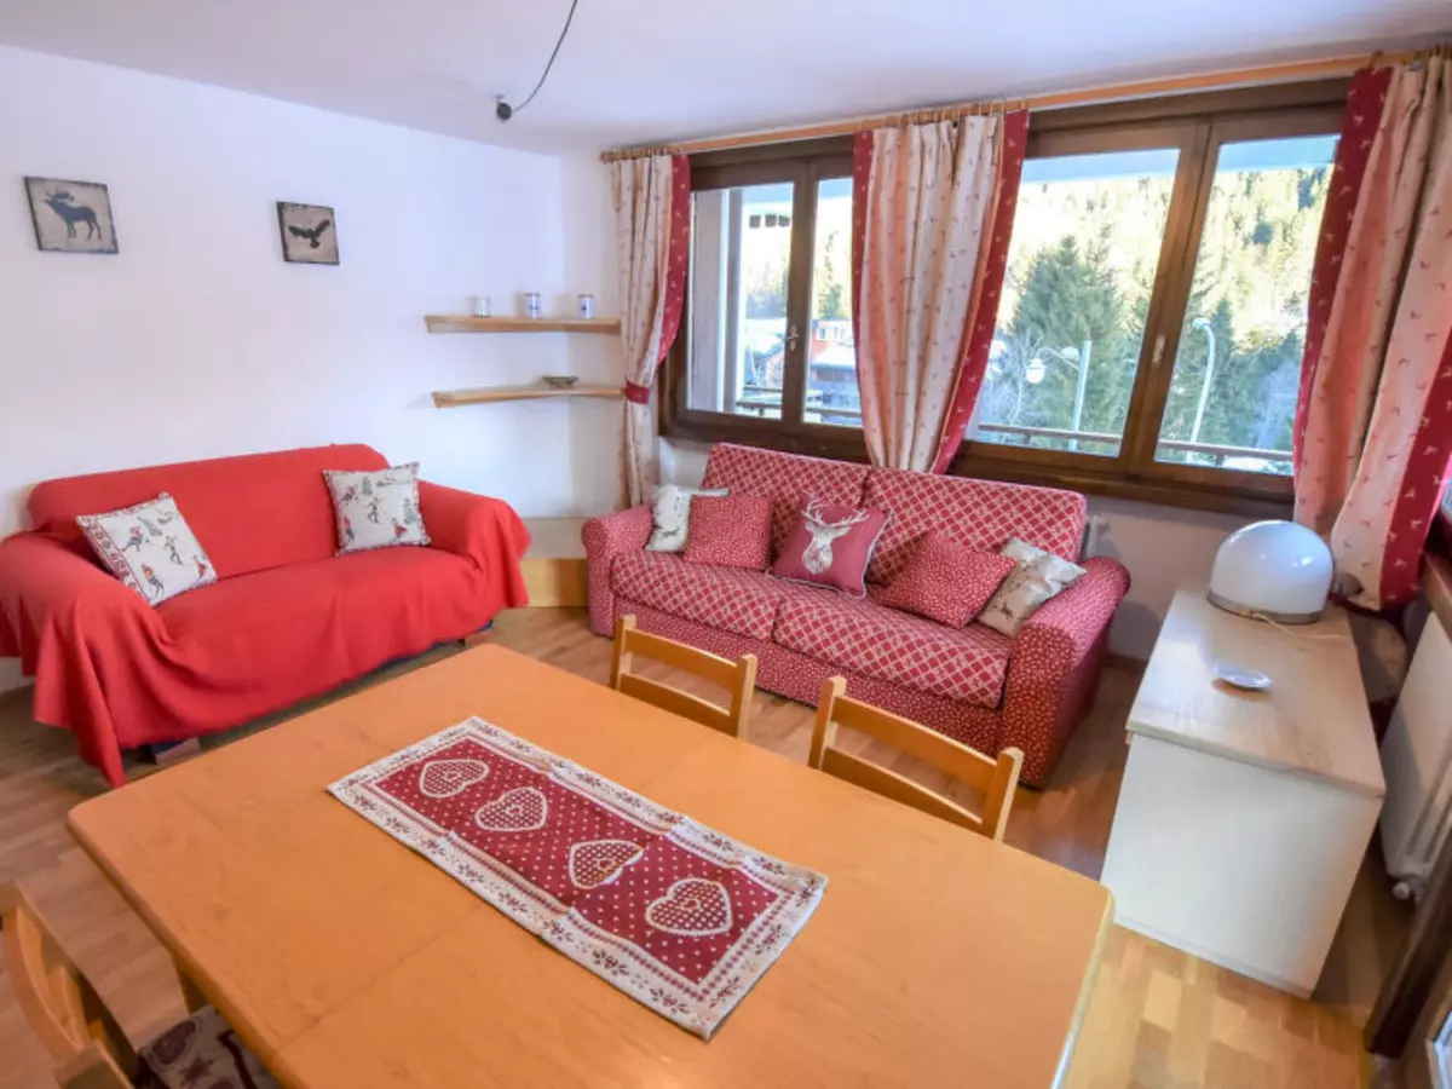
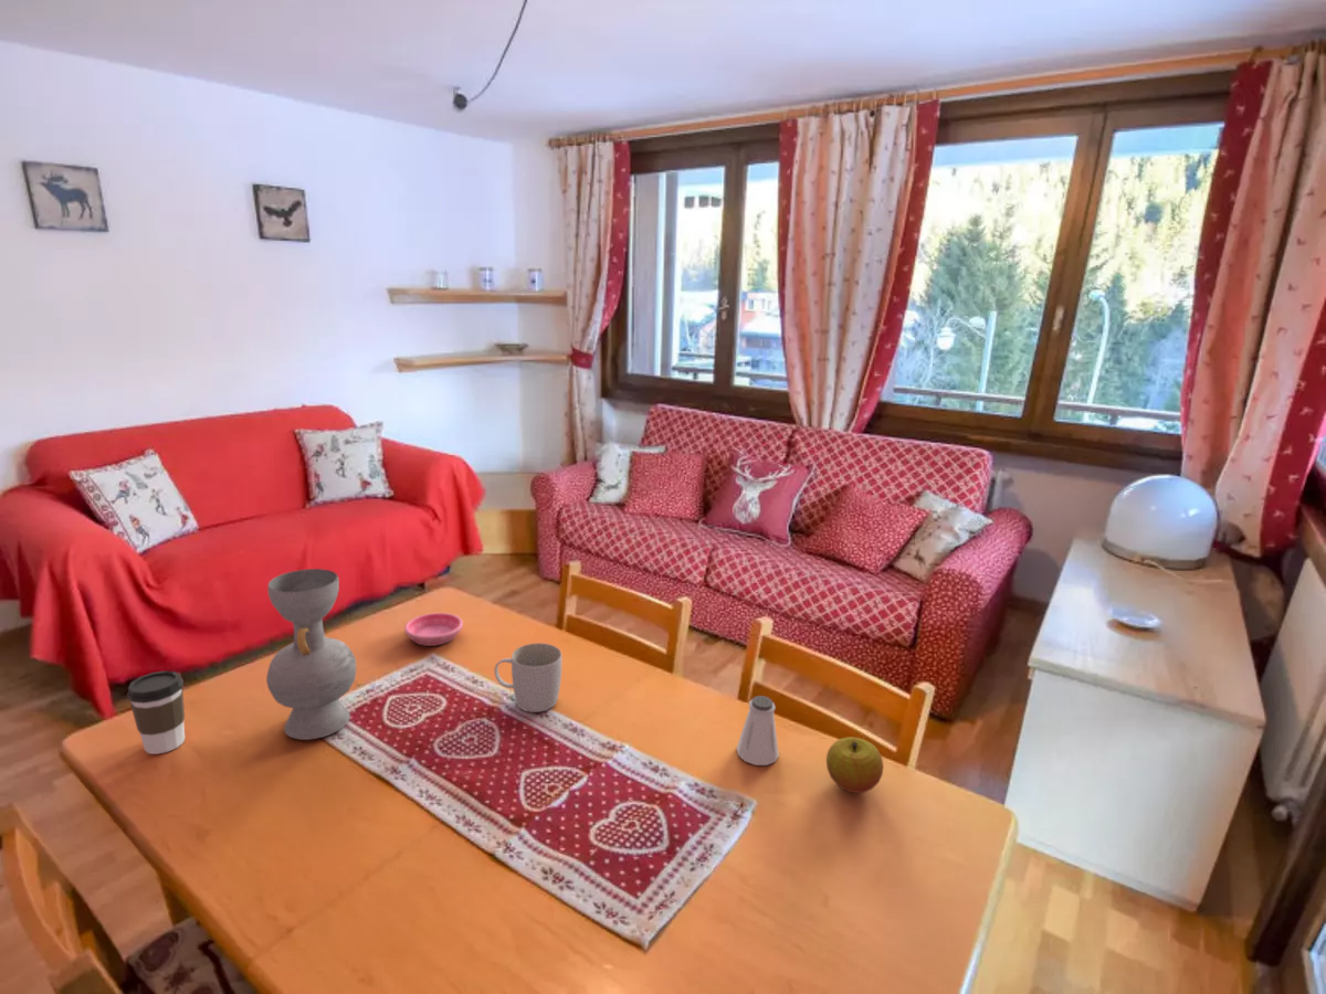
+ mug [493,642,562,713]
+ saltshaker [736,695,780,766]
+ decorative vase [265,568,357,741]
+ coffee cup [126,669,186,755]
+ apple [825,736,884,794]
+ saucer [403,612,464,647]
